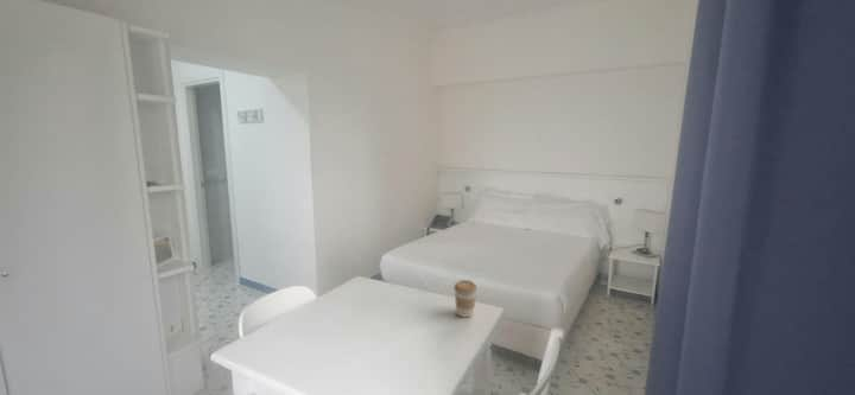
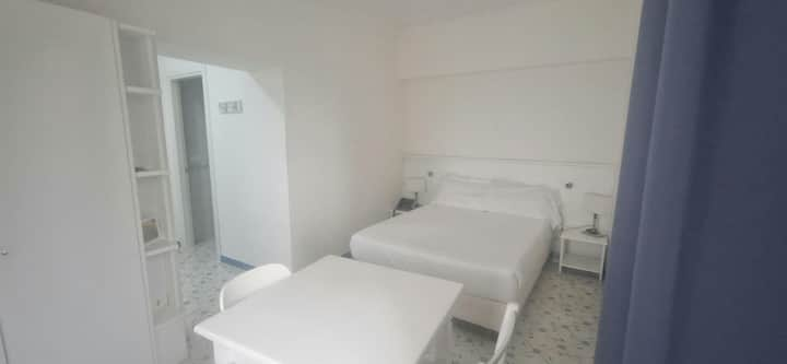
- coffee cup [452,279,479,319]
